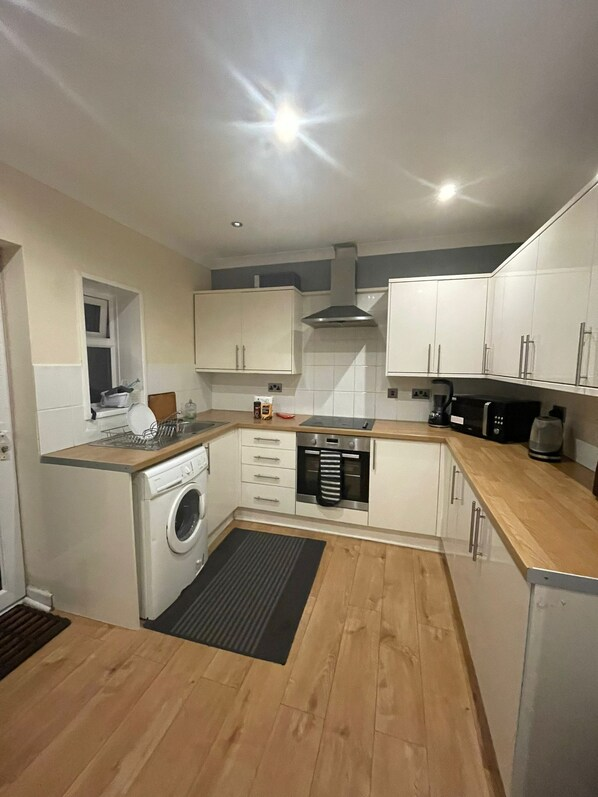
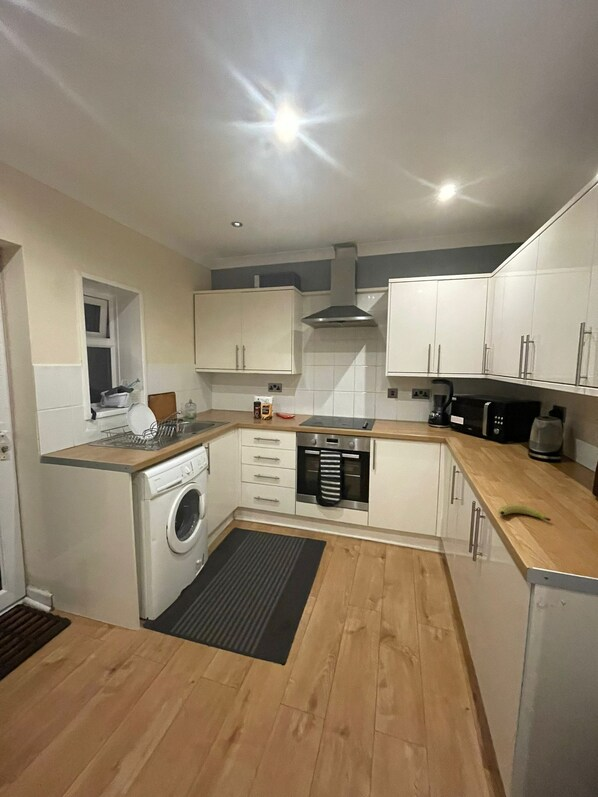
+ fruit [497,503,552,522]
